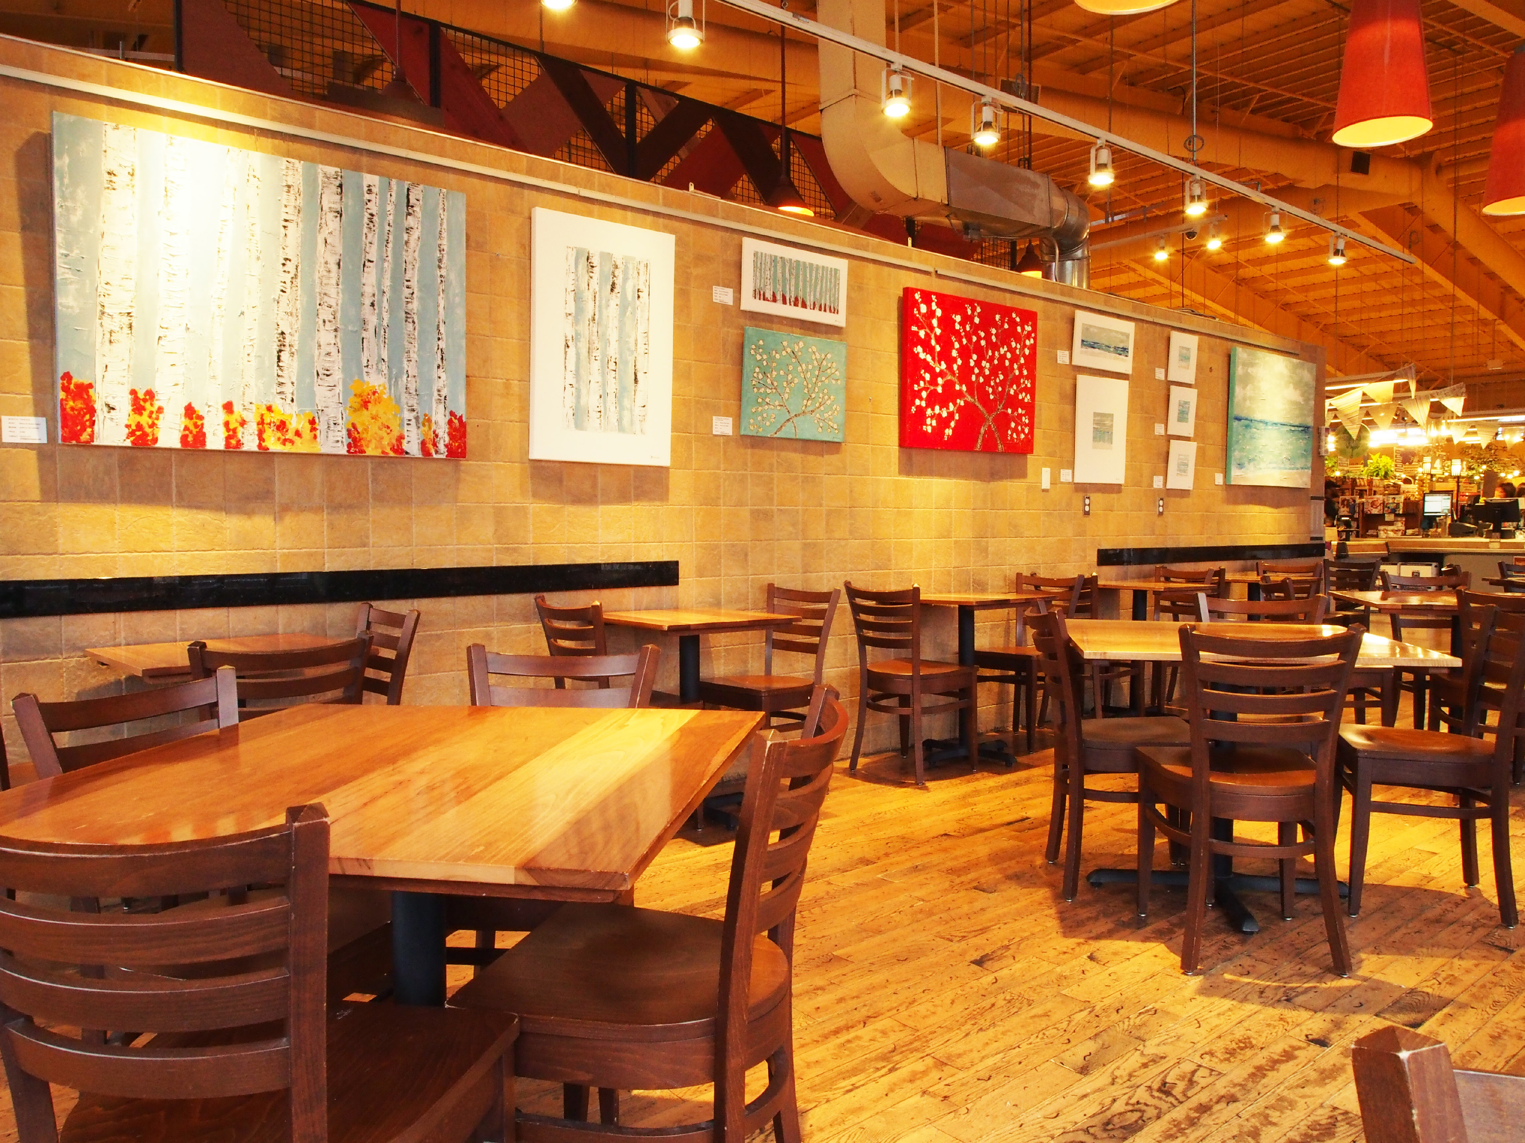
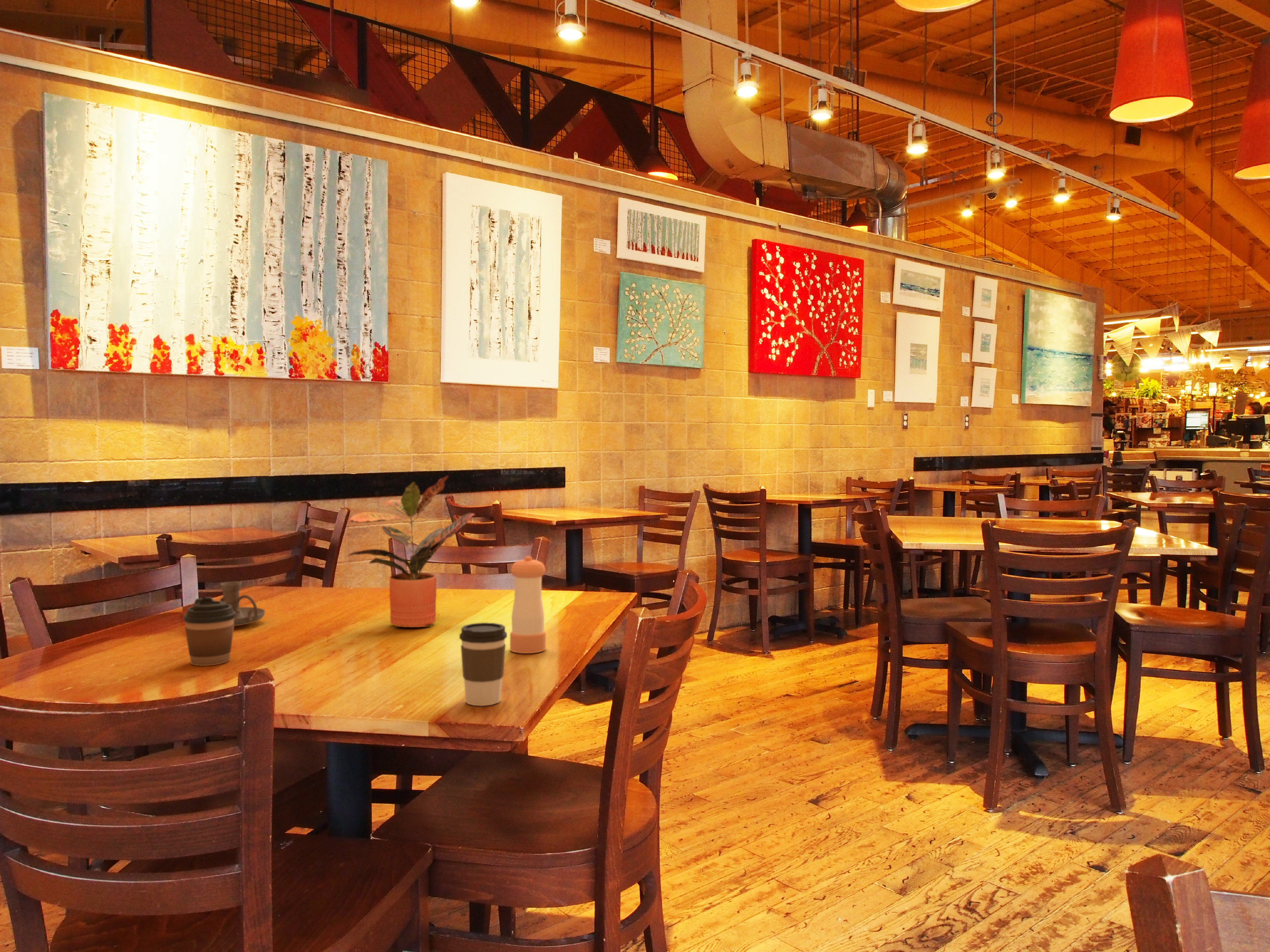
+ coffee cup [183,597,236,666]
+ candle holder [220,581,265,626]
+ potted plant [347,475,475,628]
+ coffee cup [459,622,507,706]
+ pepper shaker [510,556,546,654]
